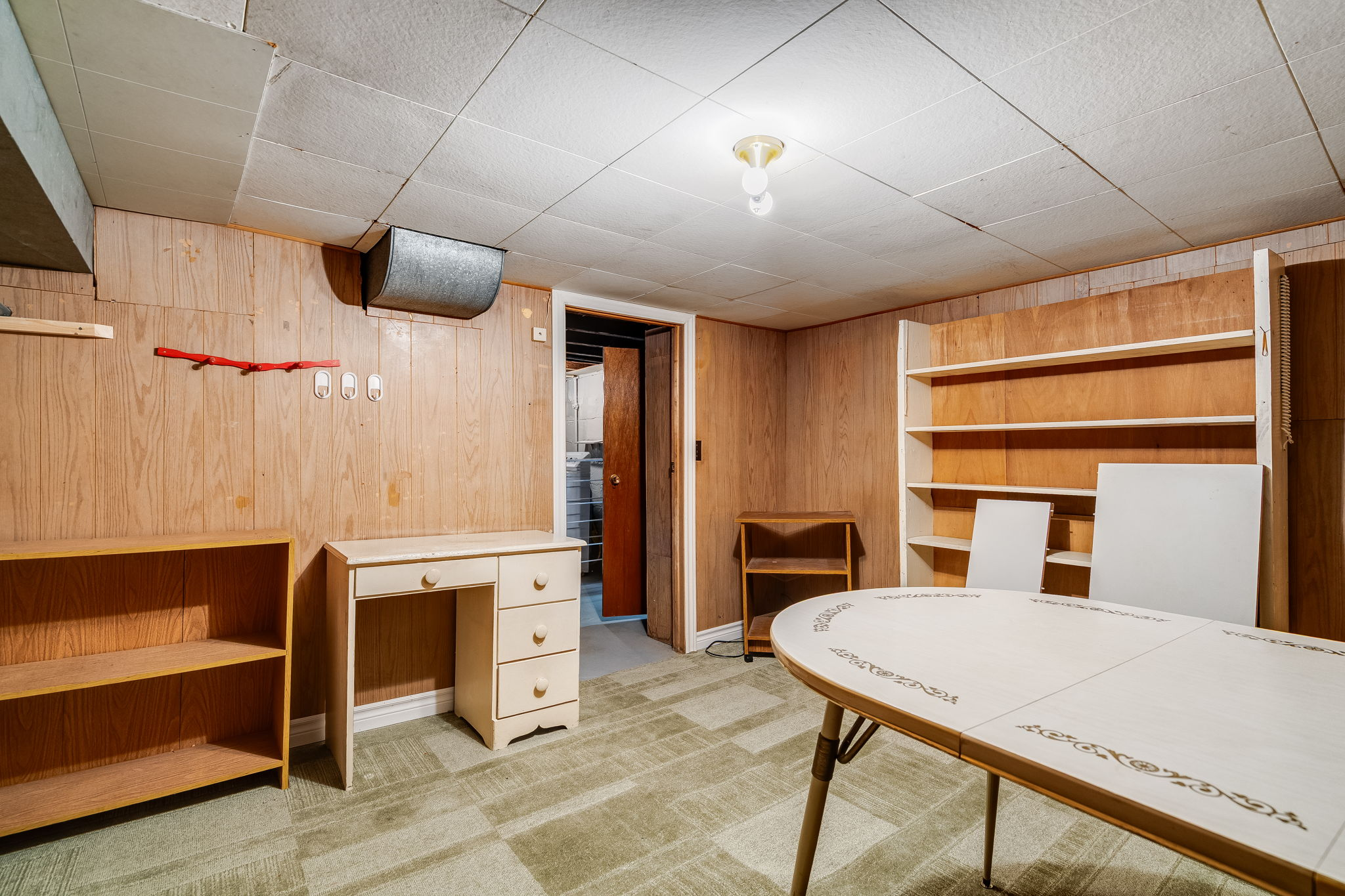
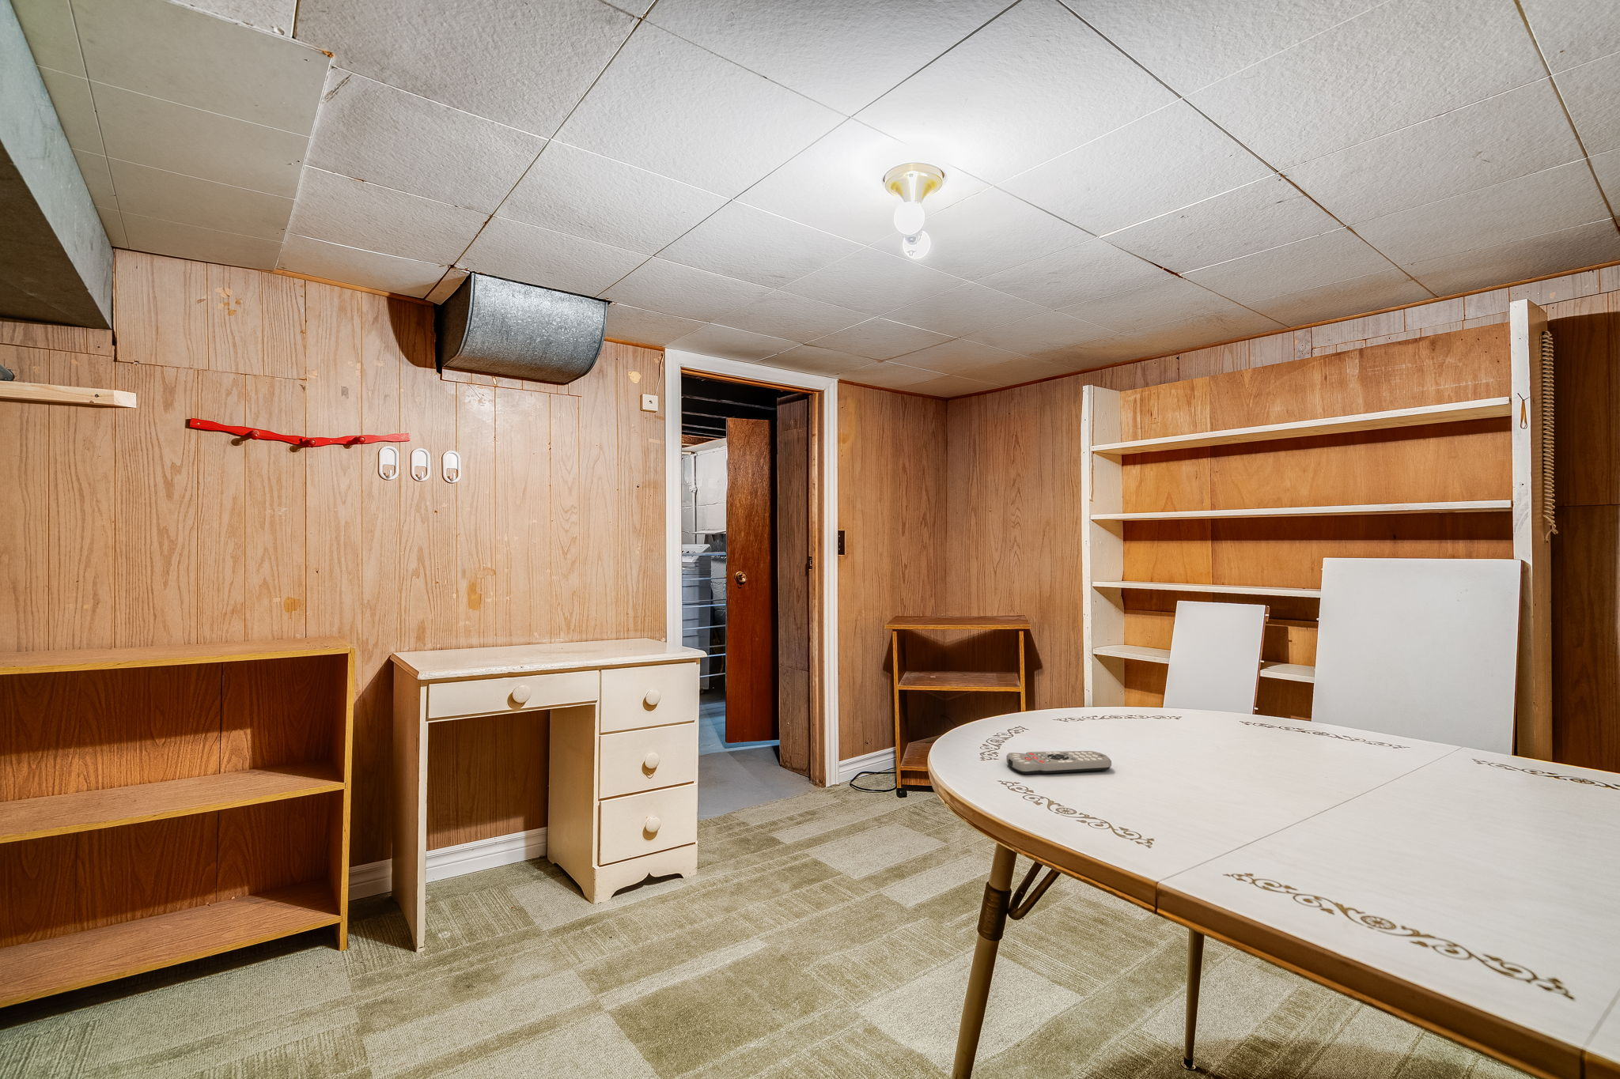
+ remote control [1006,750,1112,774]
